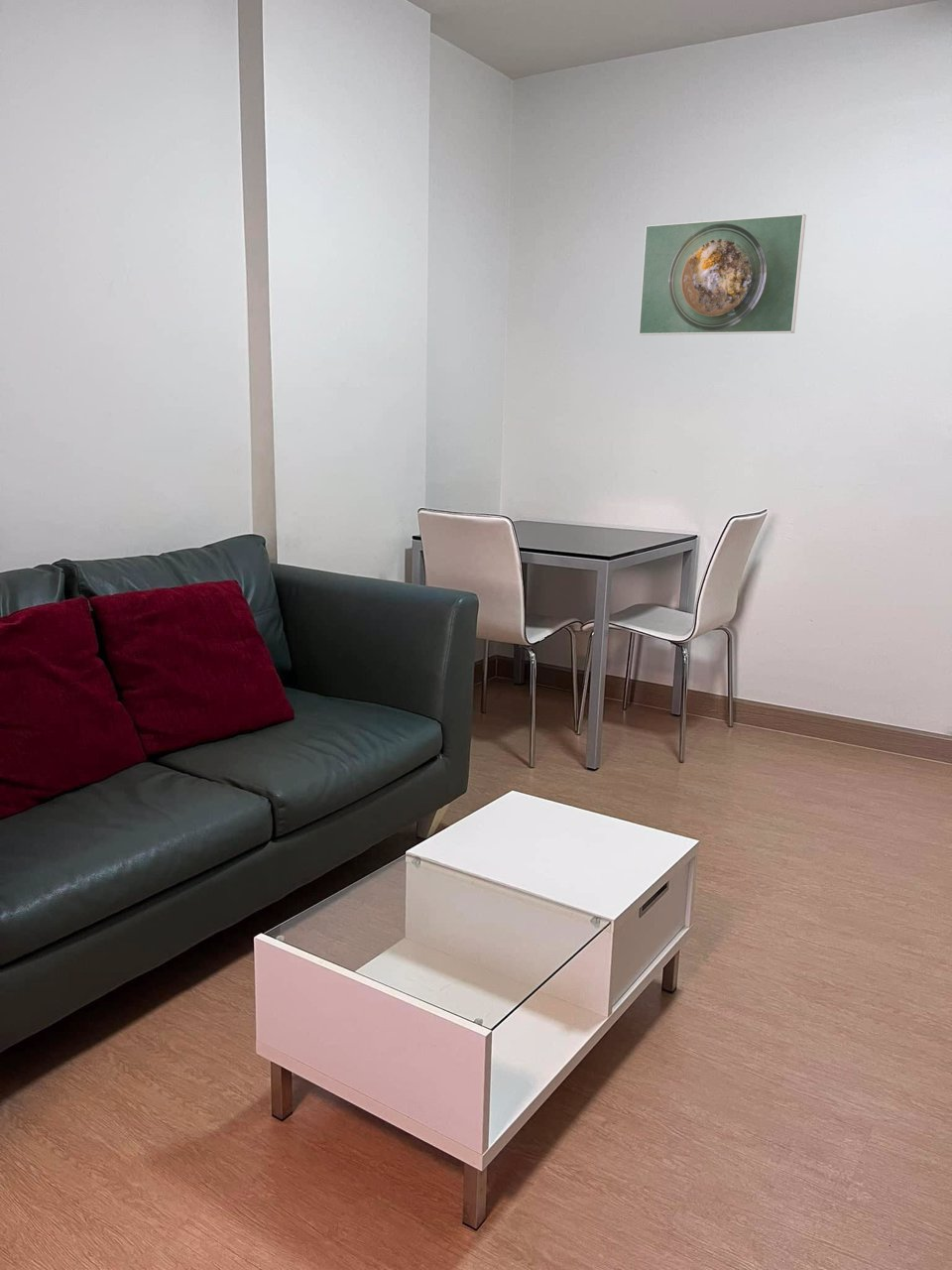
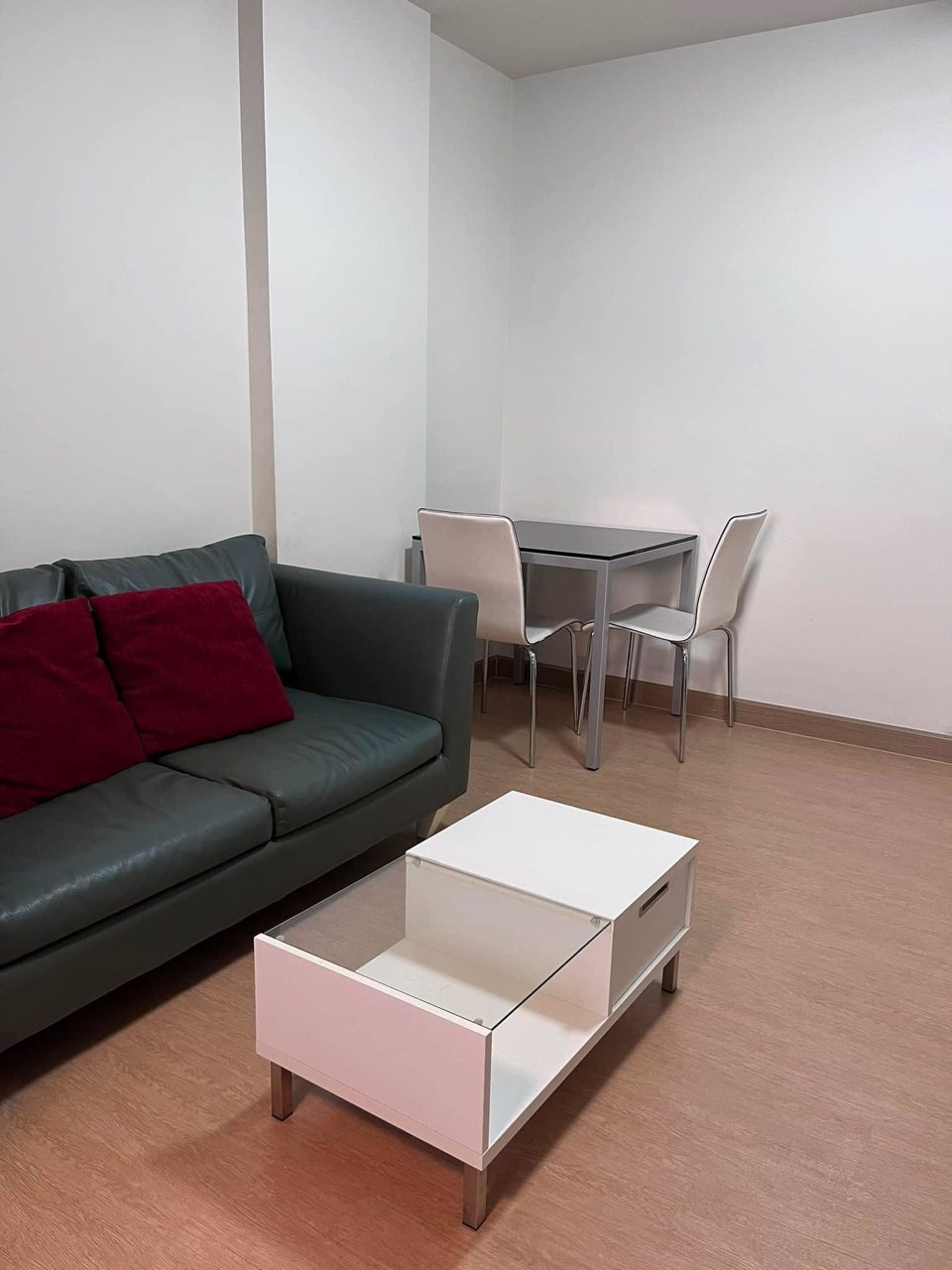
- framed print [638,212,807,336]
